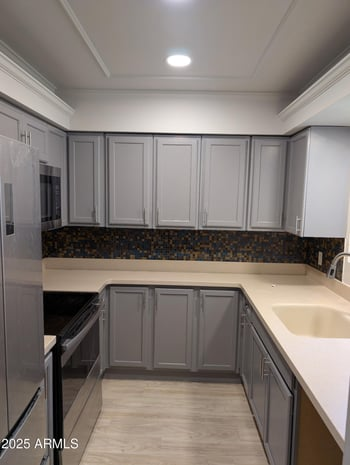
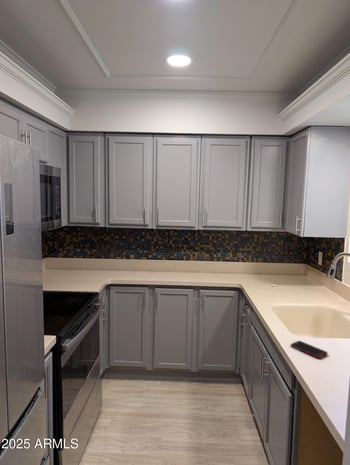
+ cell phone [290,340,329,359]
